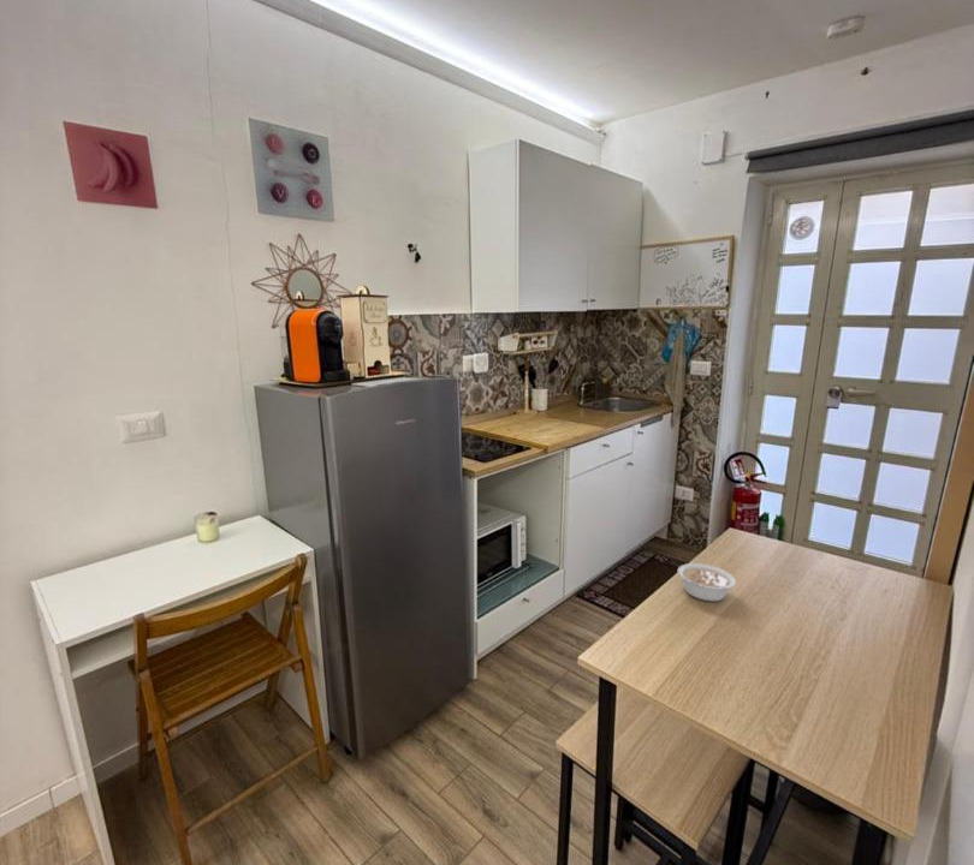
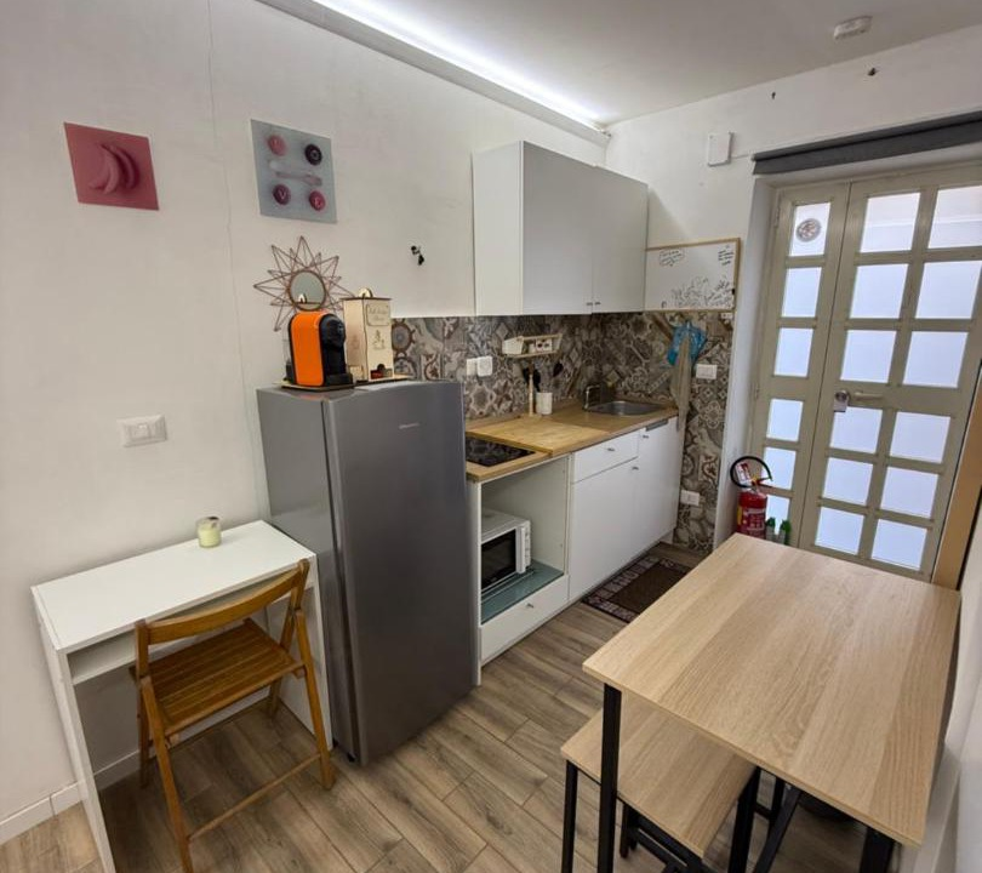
- legume [677,562,737,602]
